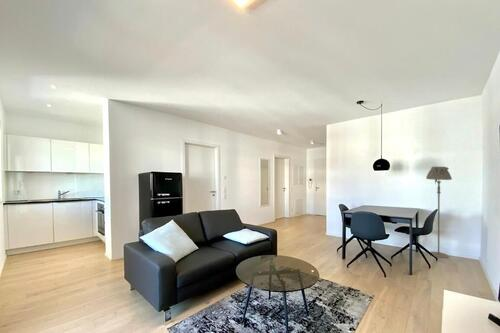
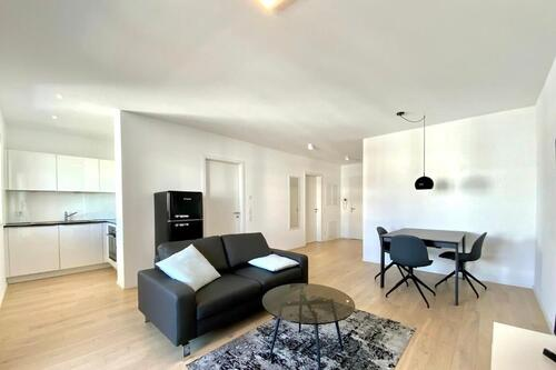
- floor lamp [425,166,453,259]
